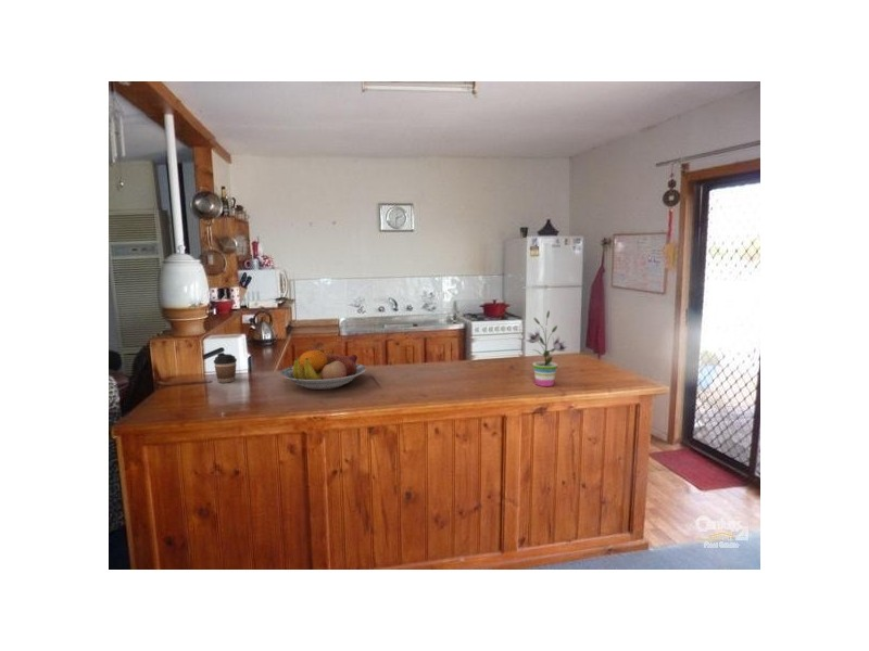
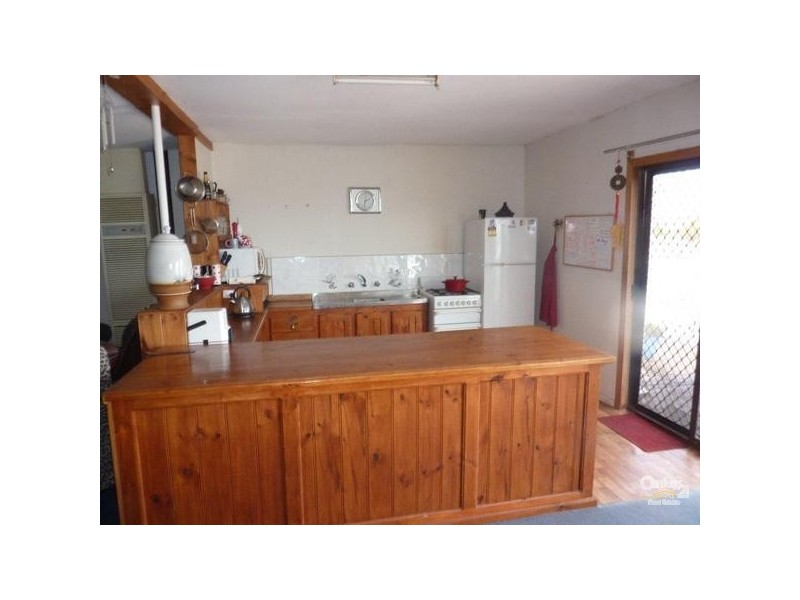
- coffee cup [213,352,238,384]
- potted plant [521,309,570,387]
- fruit bowl [278,348,367,391]
